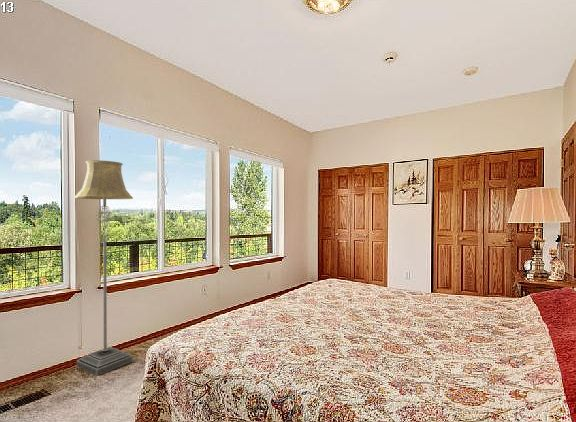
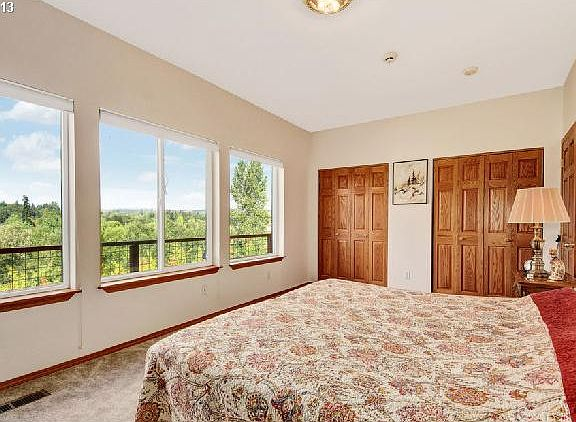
- floor lamp [73,159,134,377]
